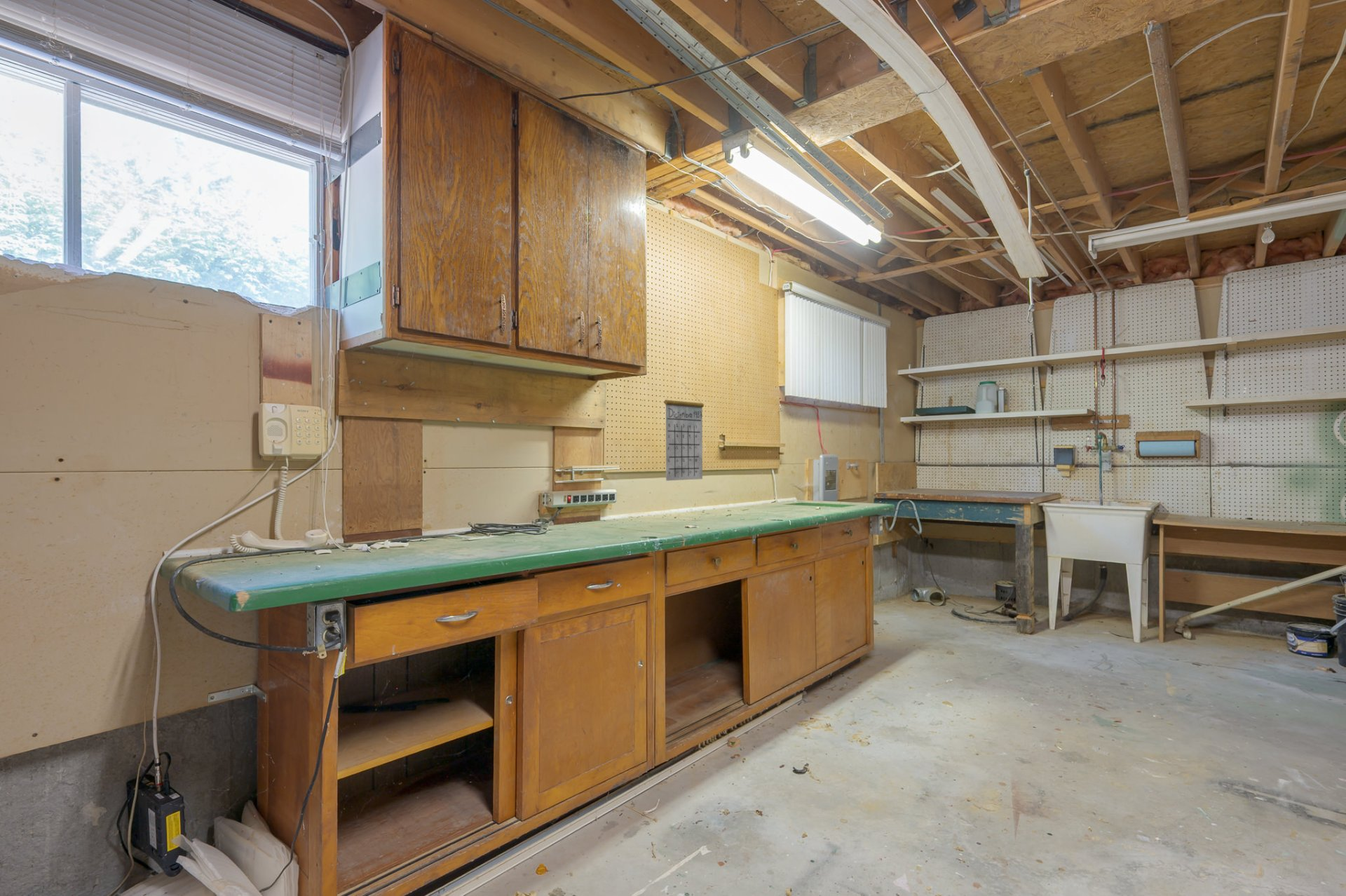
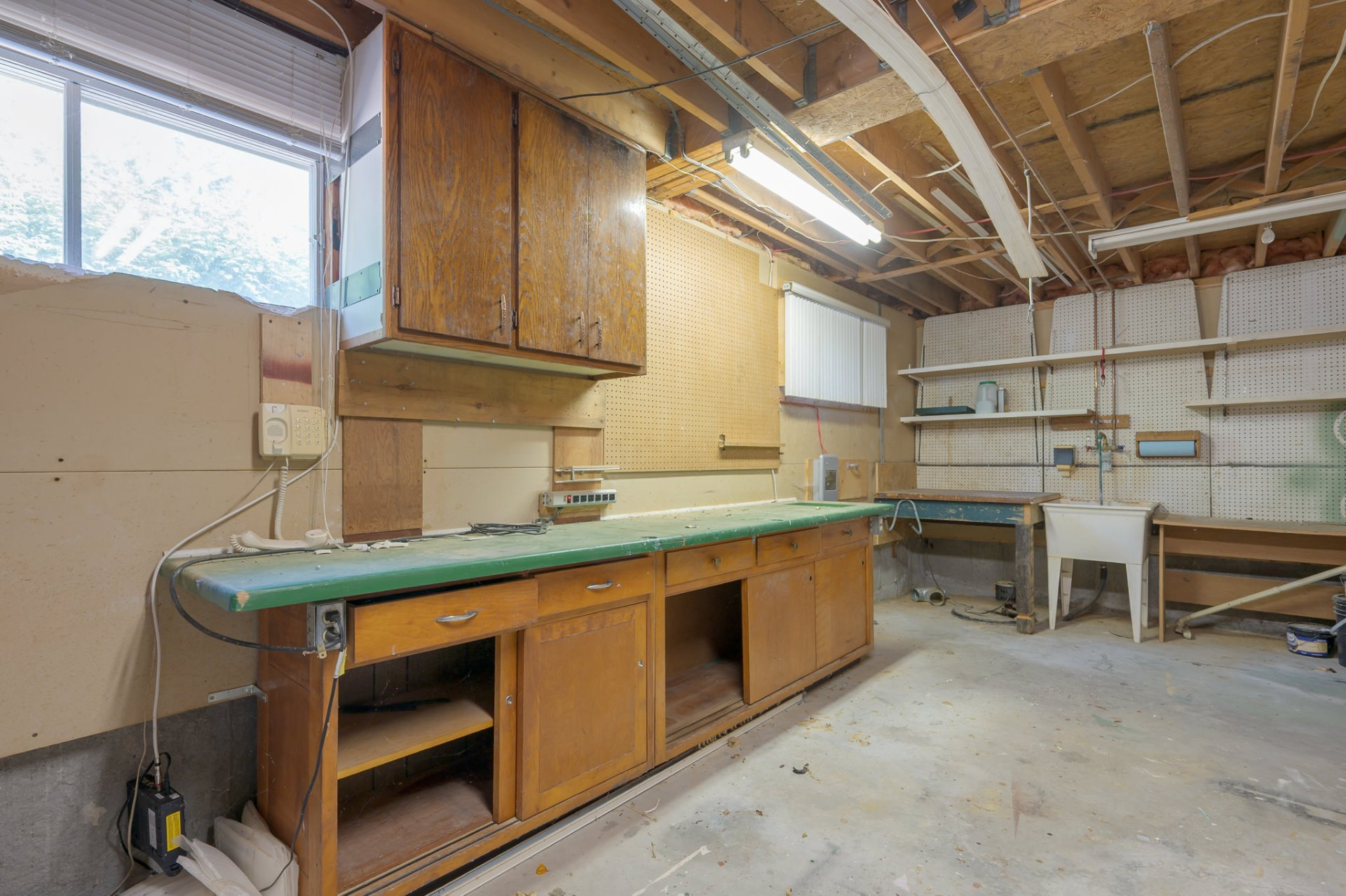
- calendar [663,383,705,482]
